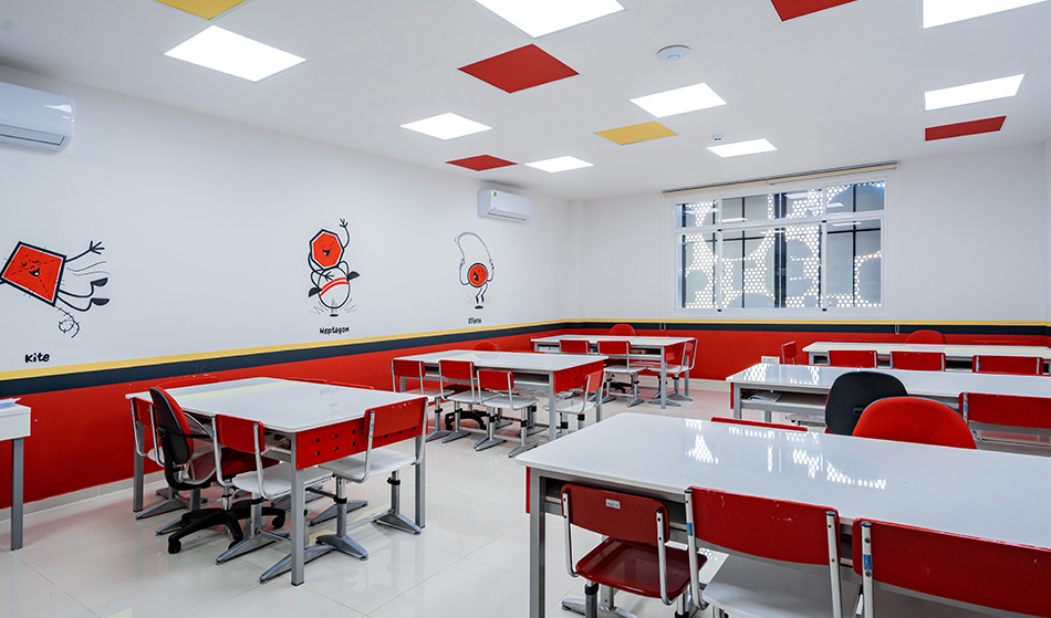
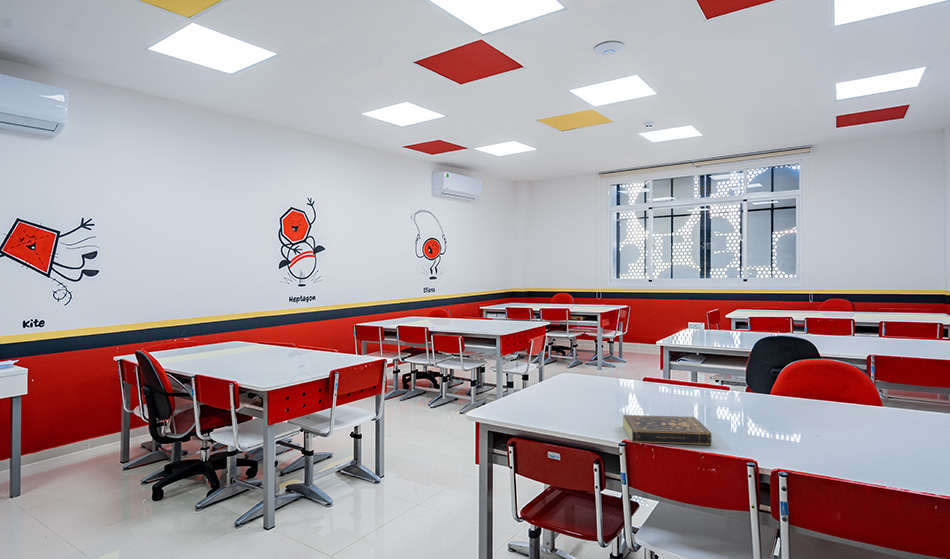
+ book [622,414,712,446]
